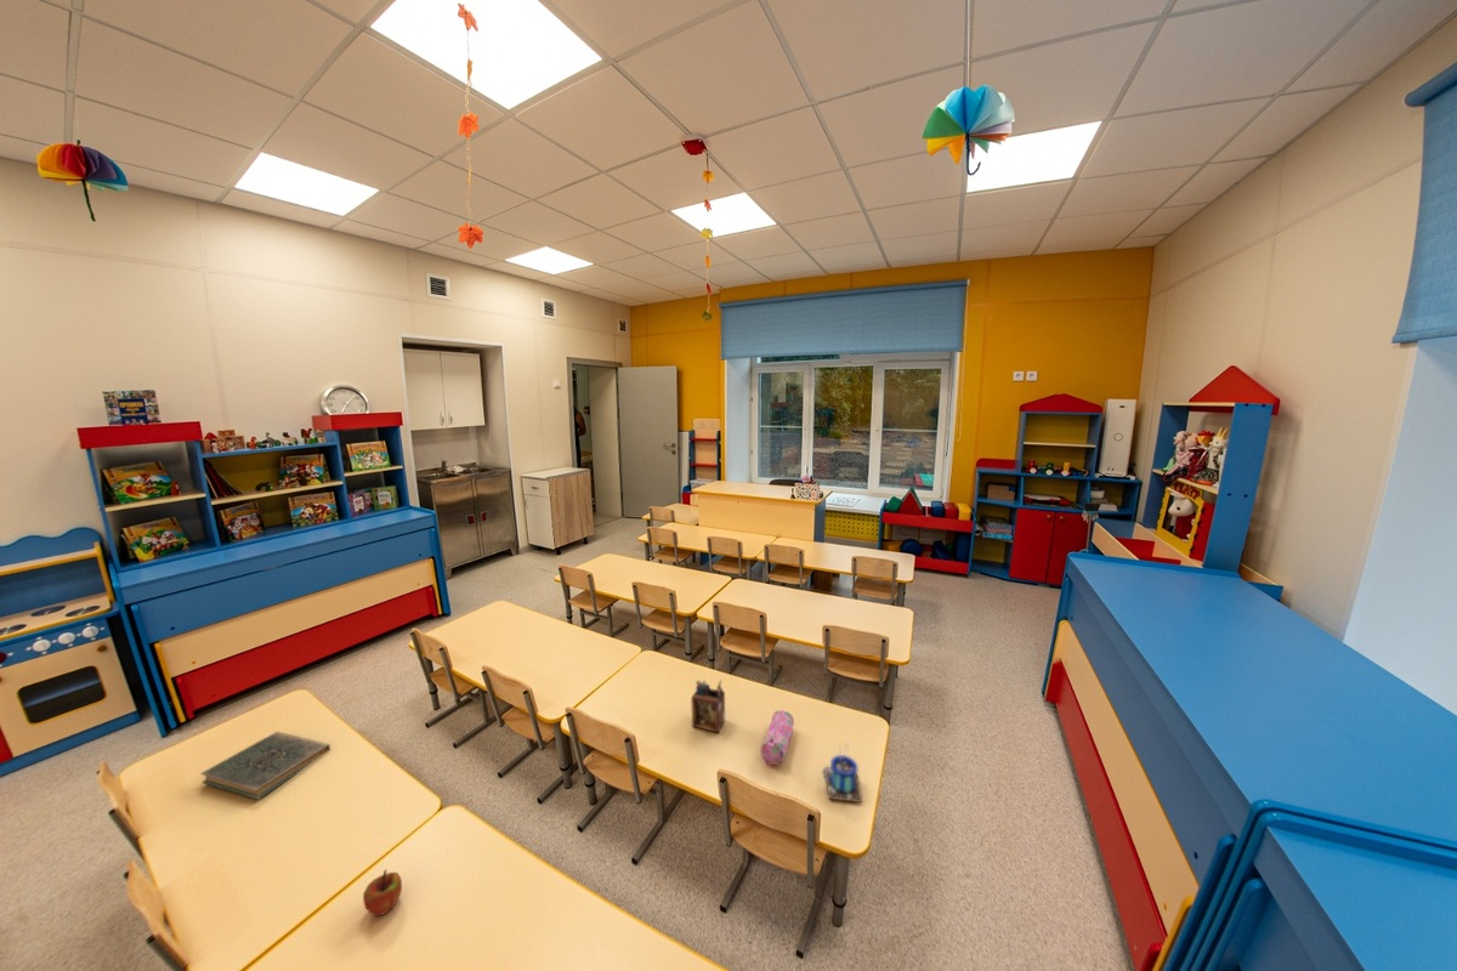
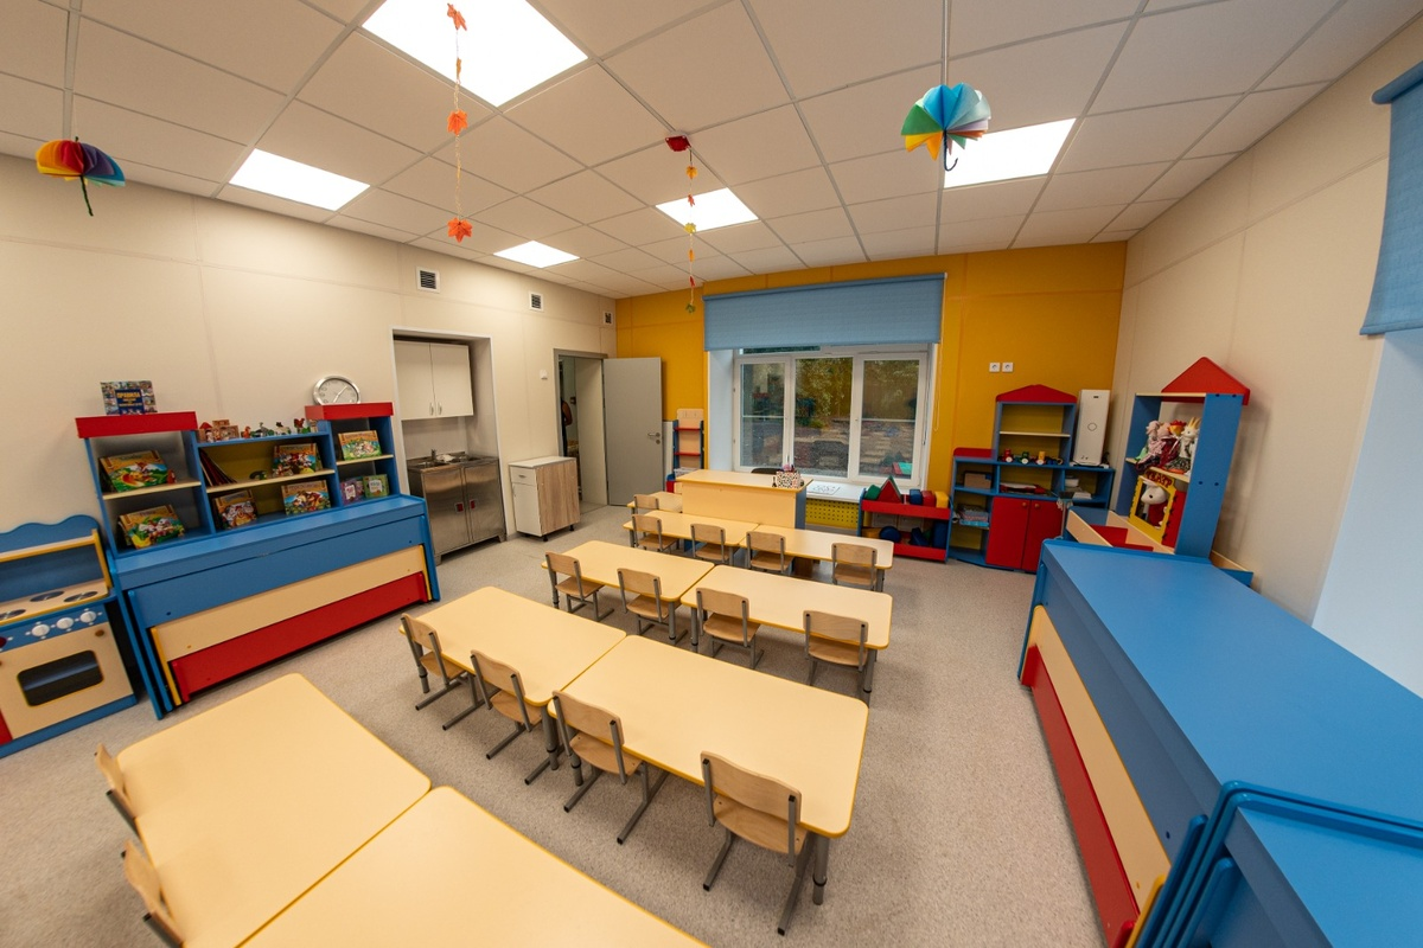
- pencil case [760,709,795,766]
- apple [362,868,403,918]
- mug [822,742,863,804]
- book [199,731,331,801]
- desk organizer [690,678,726,734]
